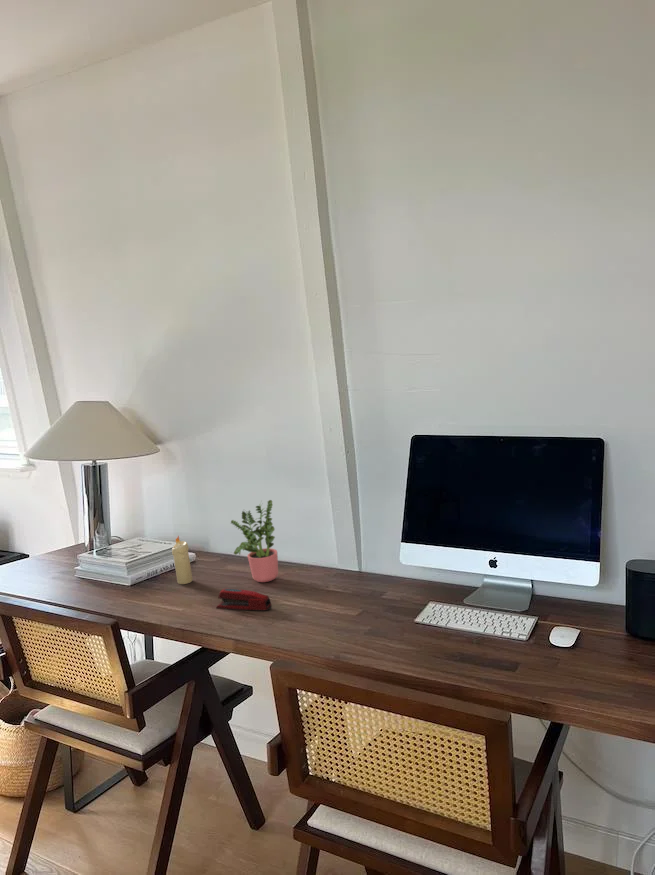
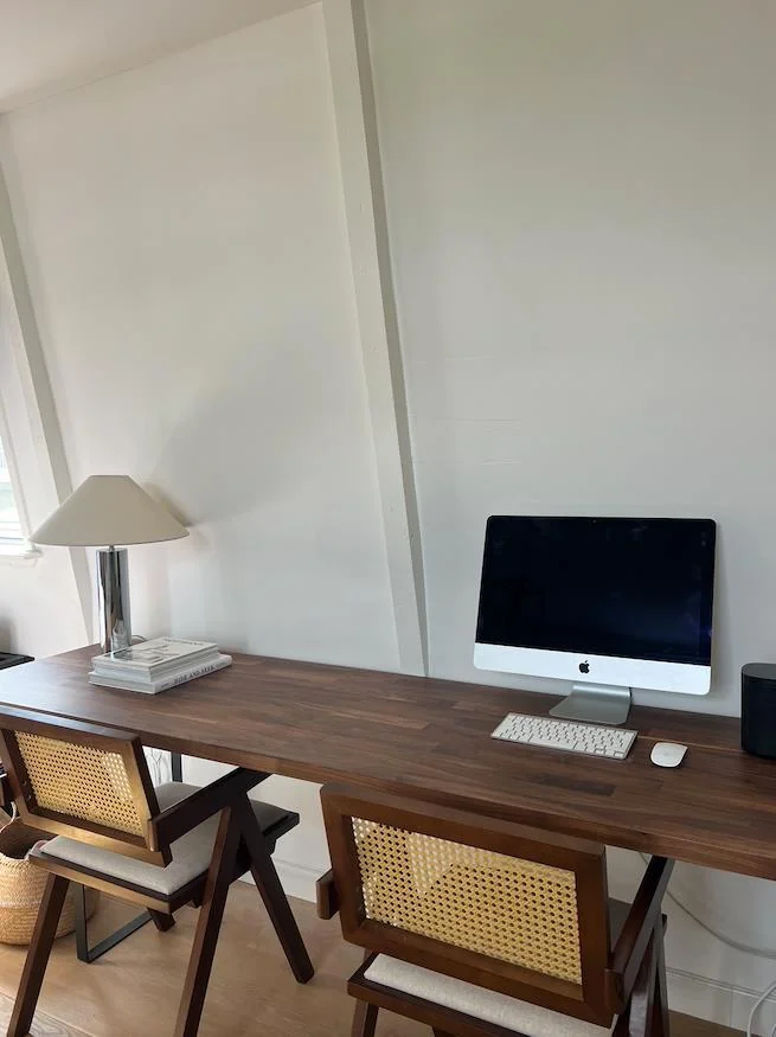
- candle [171,535,194,585]
- stapler [215,587,272,612]
- potted plant [230,499,279,583]
